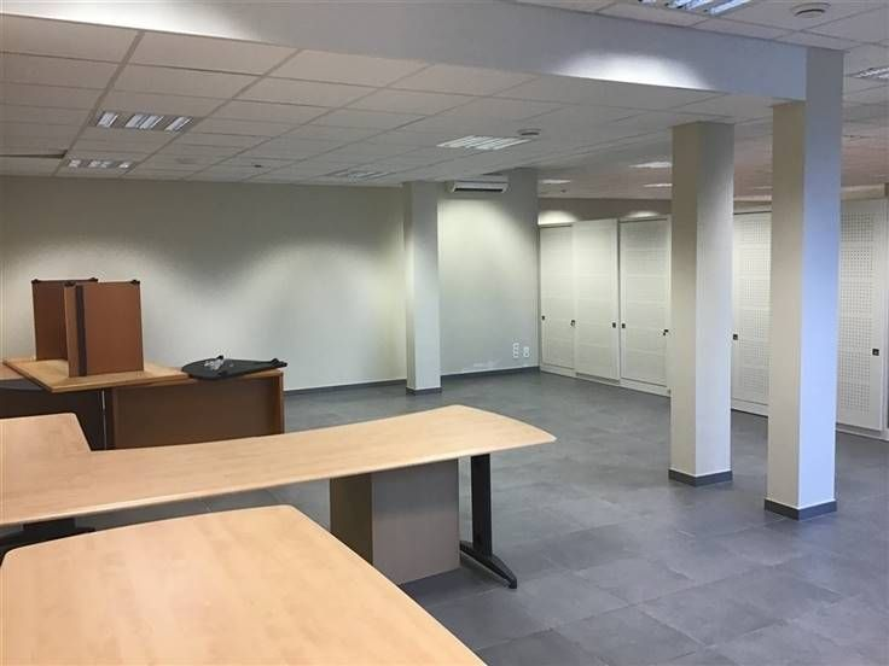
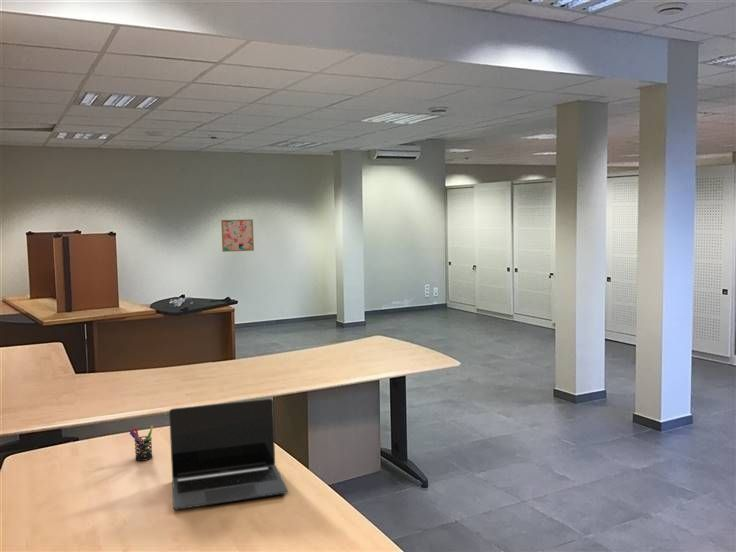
+ laptop [168,398,288,510]
+ pen holder [128,425,154,462]
+ wall art [220,219,255,253]
